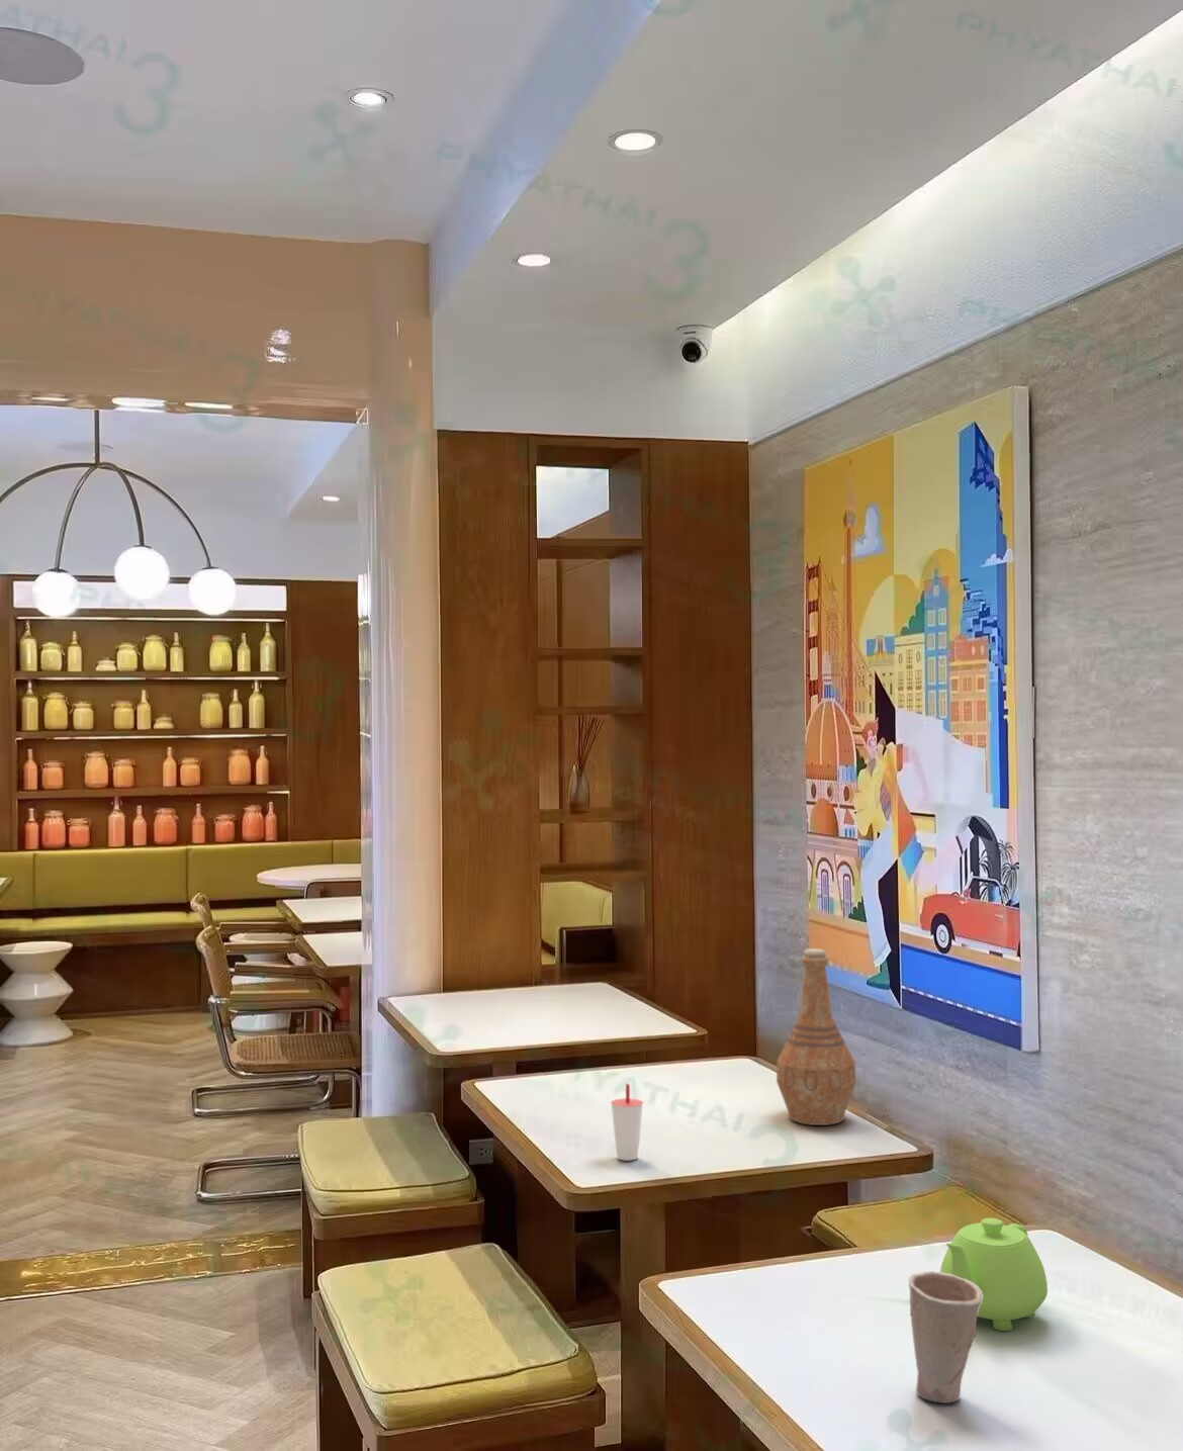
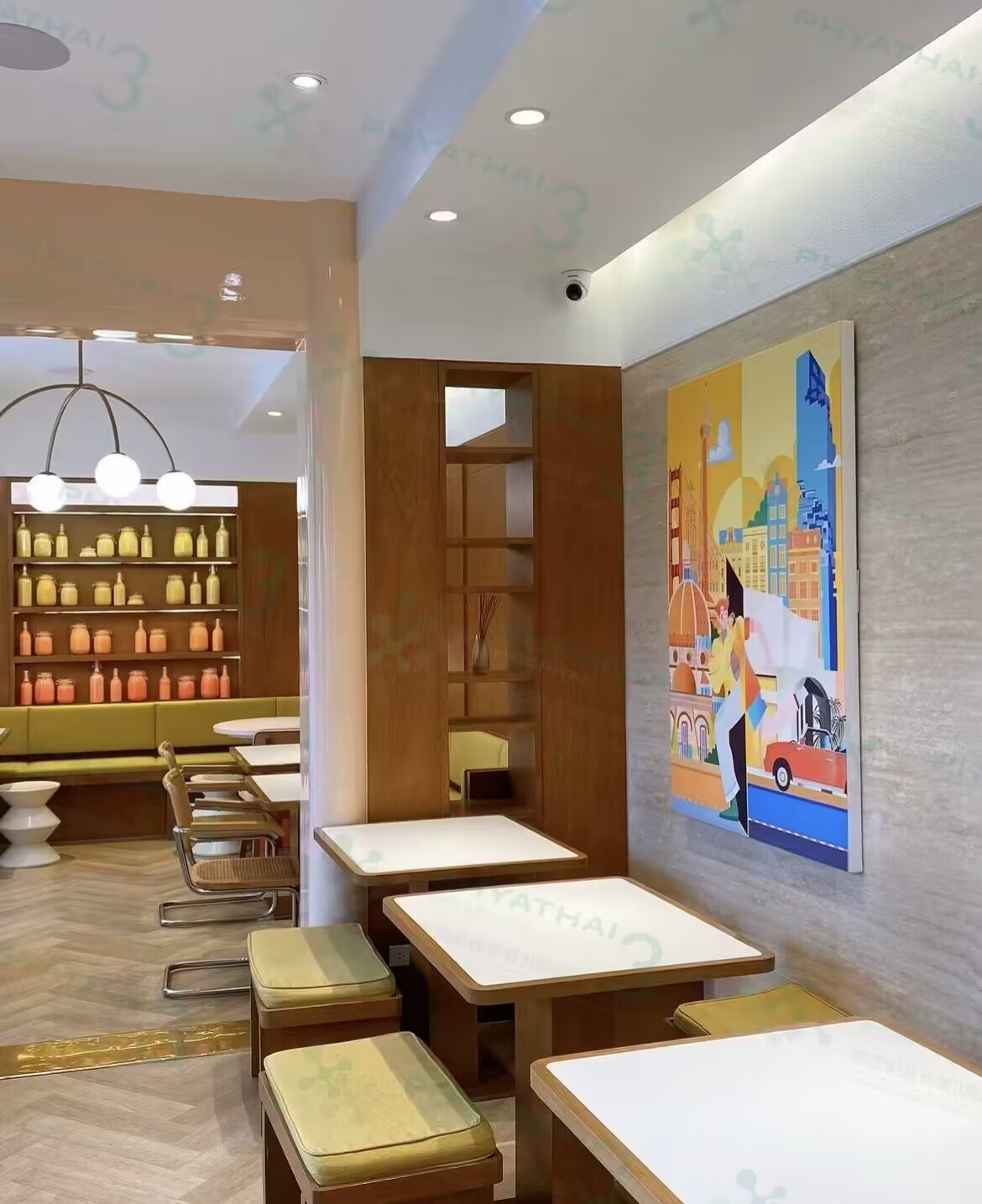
- cup [610,1083,645,1162]
- cup [908,1270,983,1404]
- teapot [940,1217,1048,1332]
- vase [776,947,858,1127]
